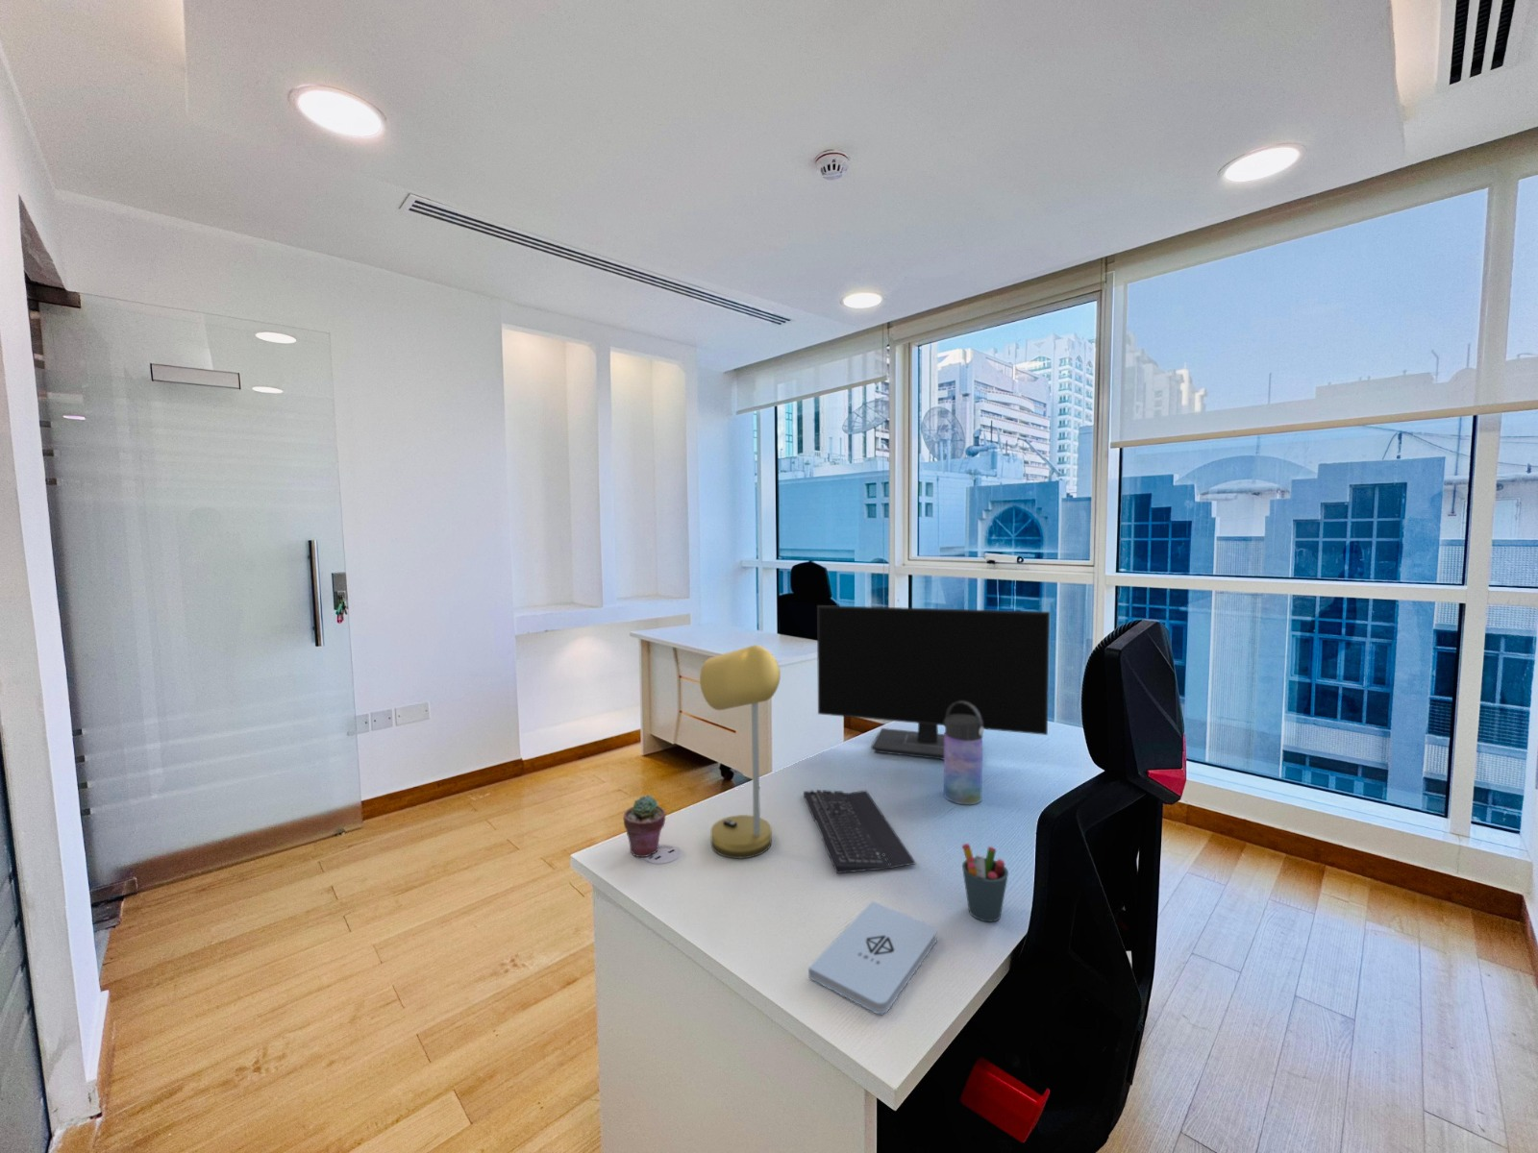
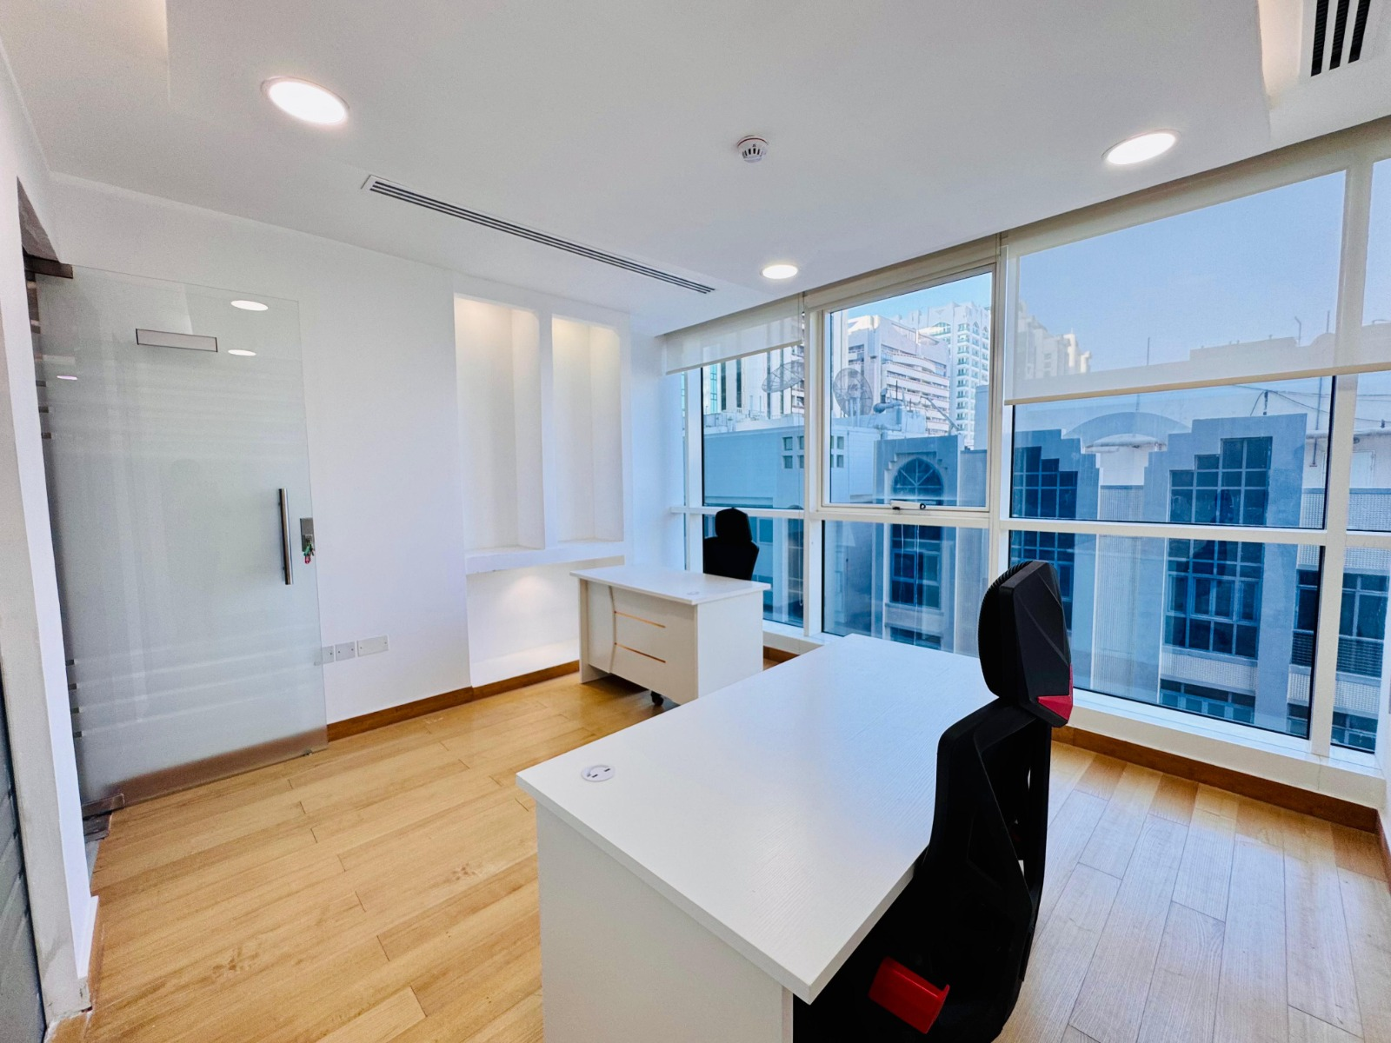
- pen holder [962,843,1009,923]
- keyboard [803,788,917,874]
- potted succulent [622,795,666,857]
- water bottle [943,701,985,805]
- notepad [808,900,939,1015]
- monitor [816,604,1051,761]
- desk lamp [699,644,781,860]
